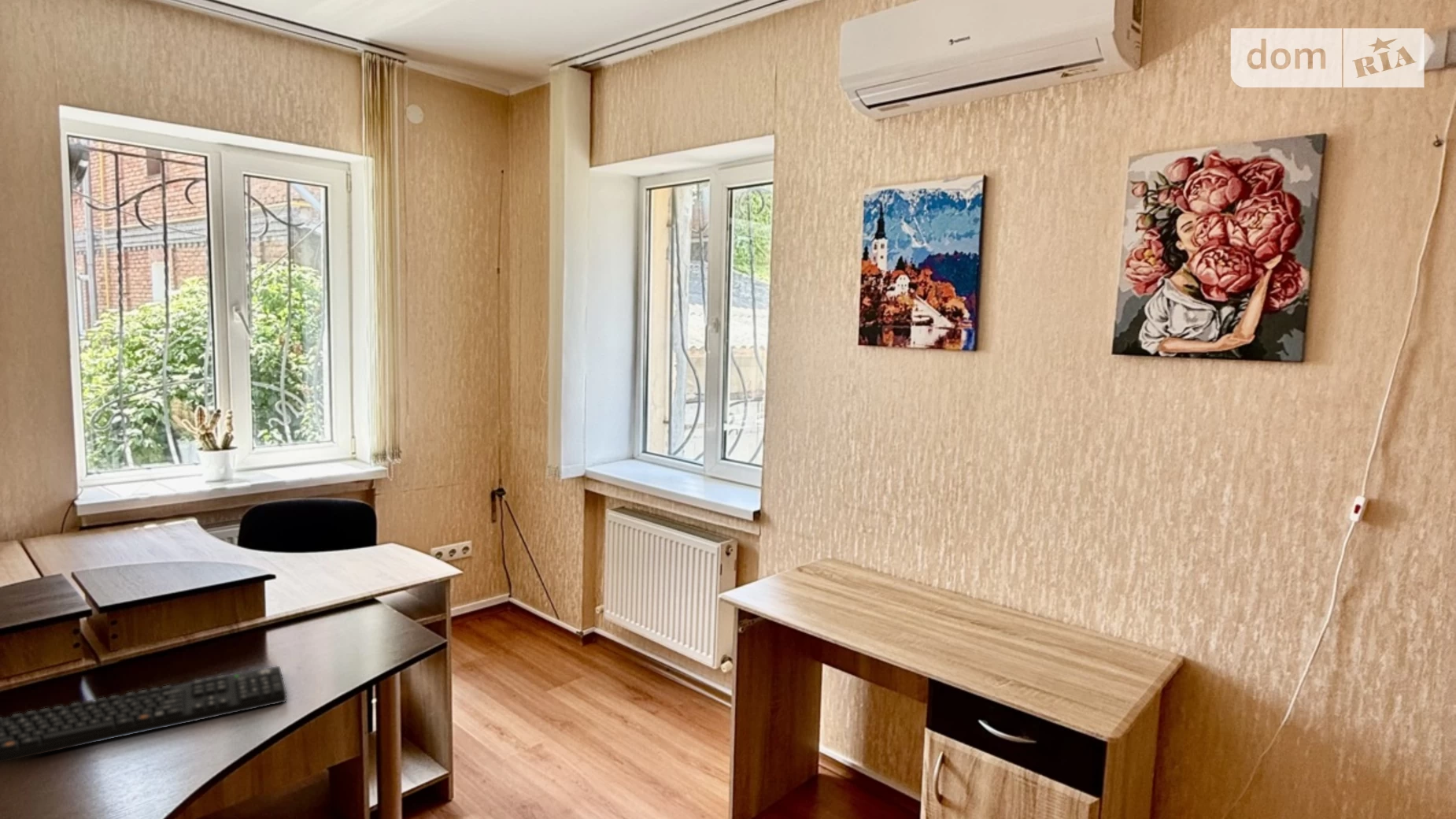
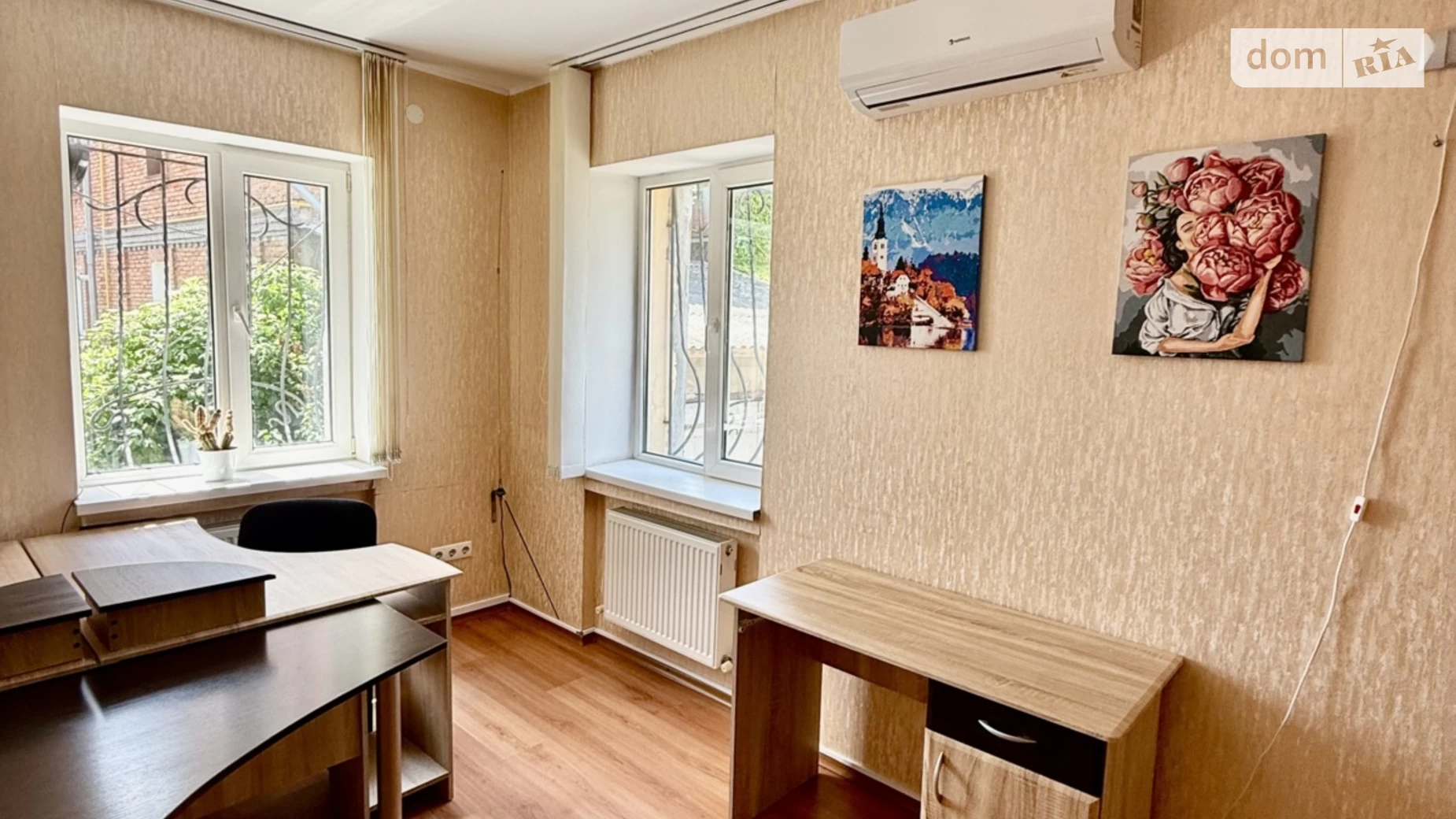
- keyboard [0,665,287,763]
